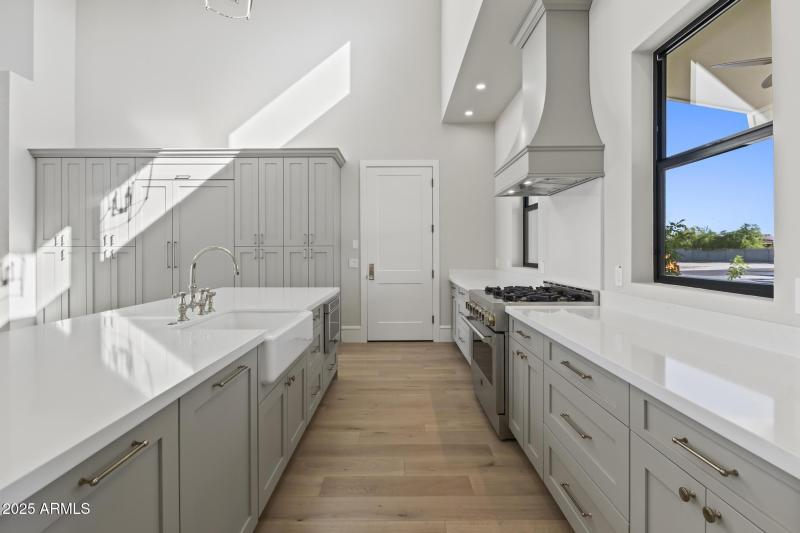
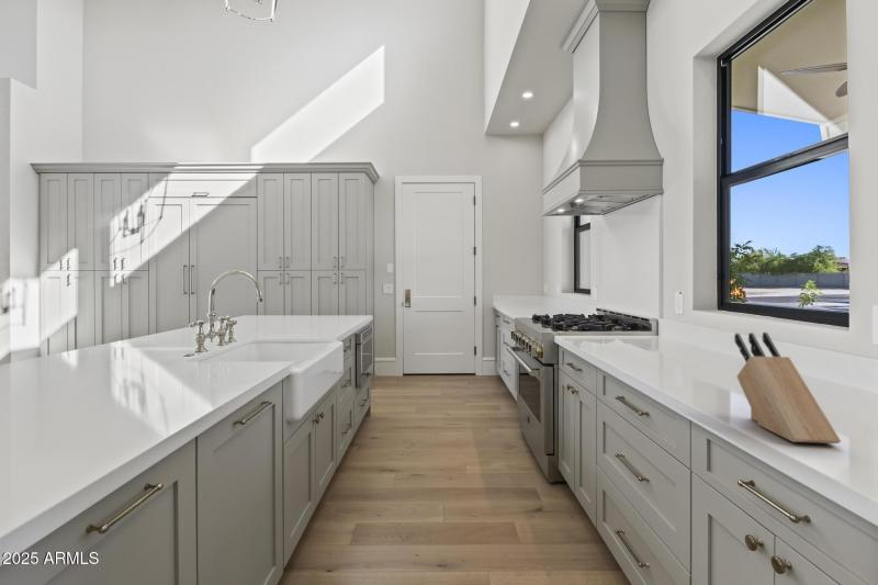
+ knife block [733,331,842,445]
